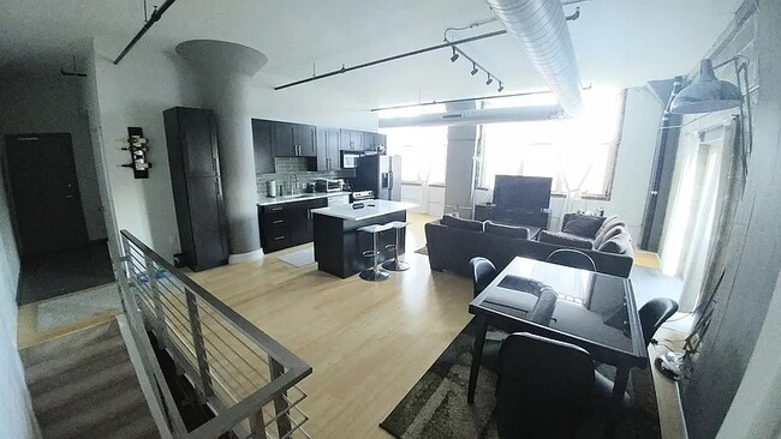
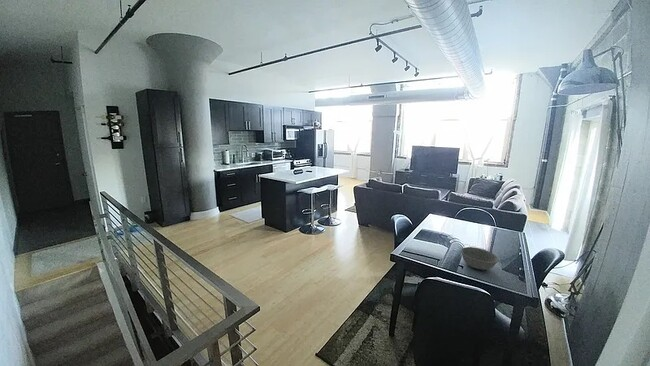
+ bowl [460,246,500,271]
